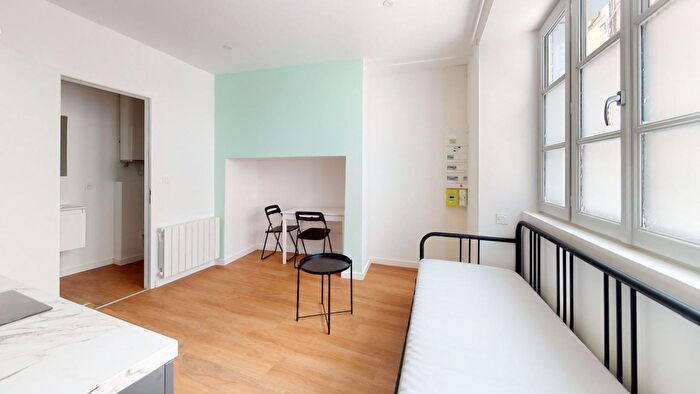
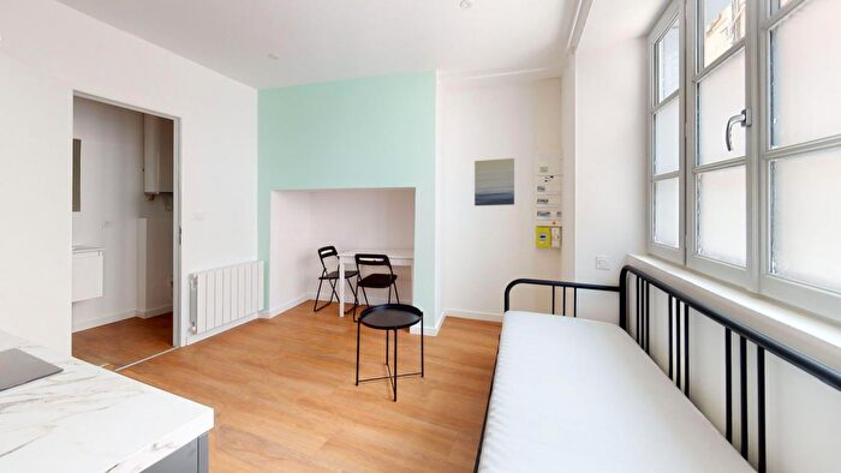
+ wall art [473,157,515,206]
